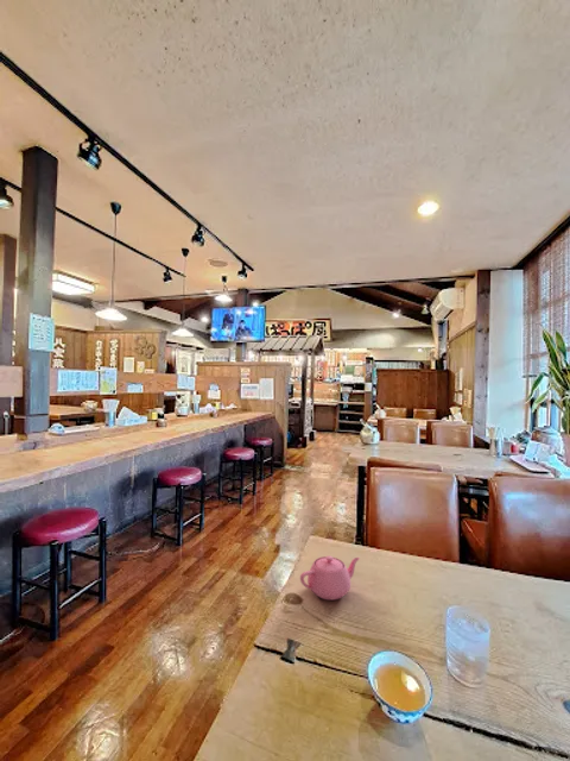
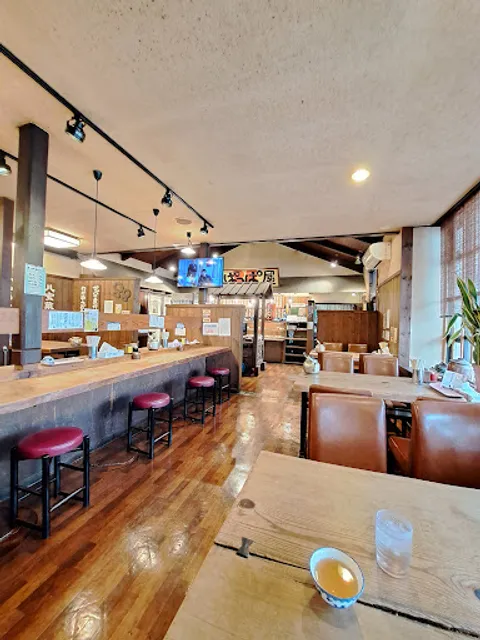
- teapot [299,555,361,600]
